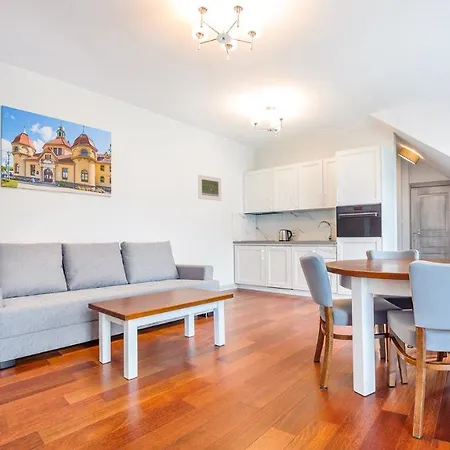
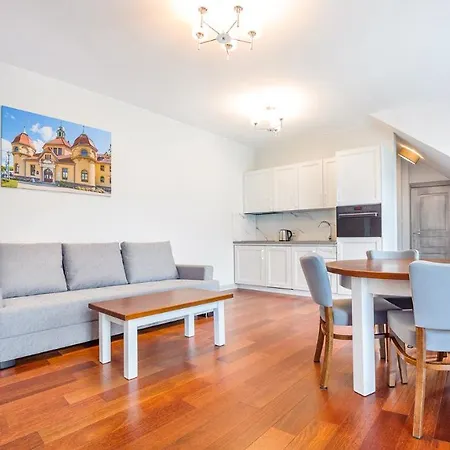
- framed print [197,174,222,201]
